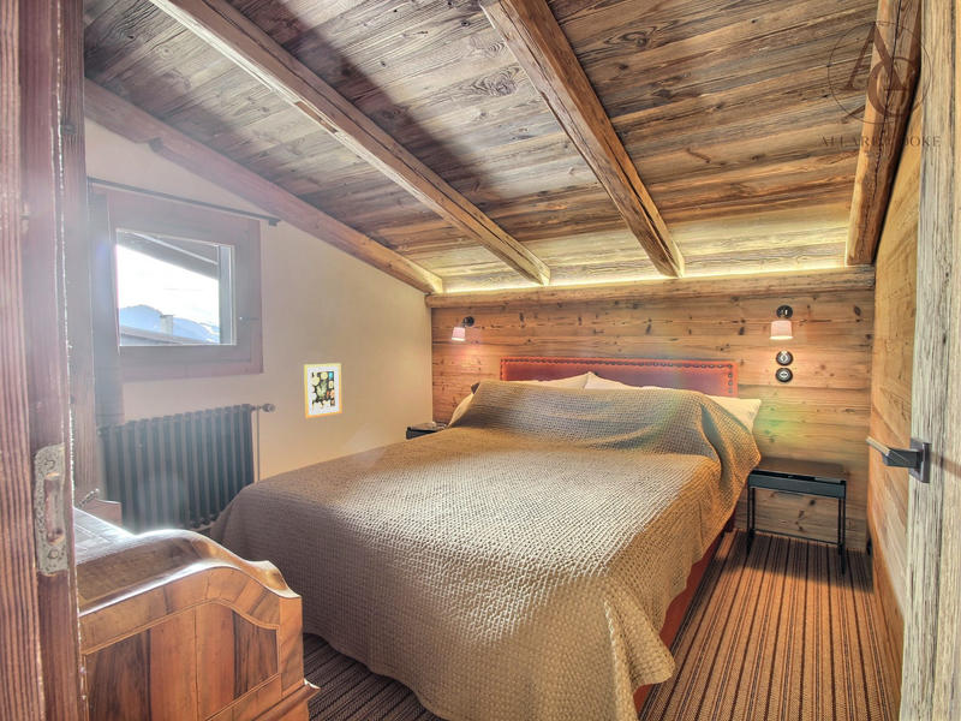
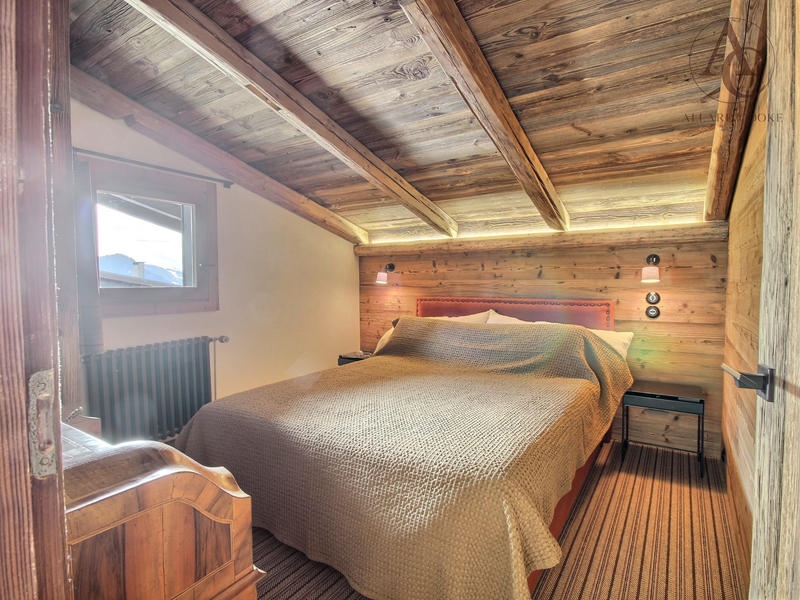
- wall art [303,362,344,419]
